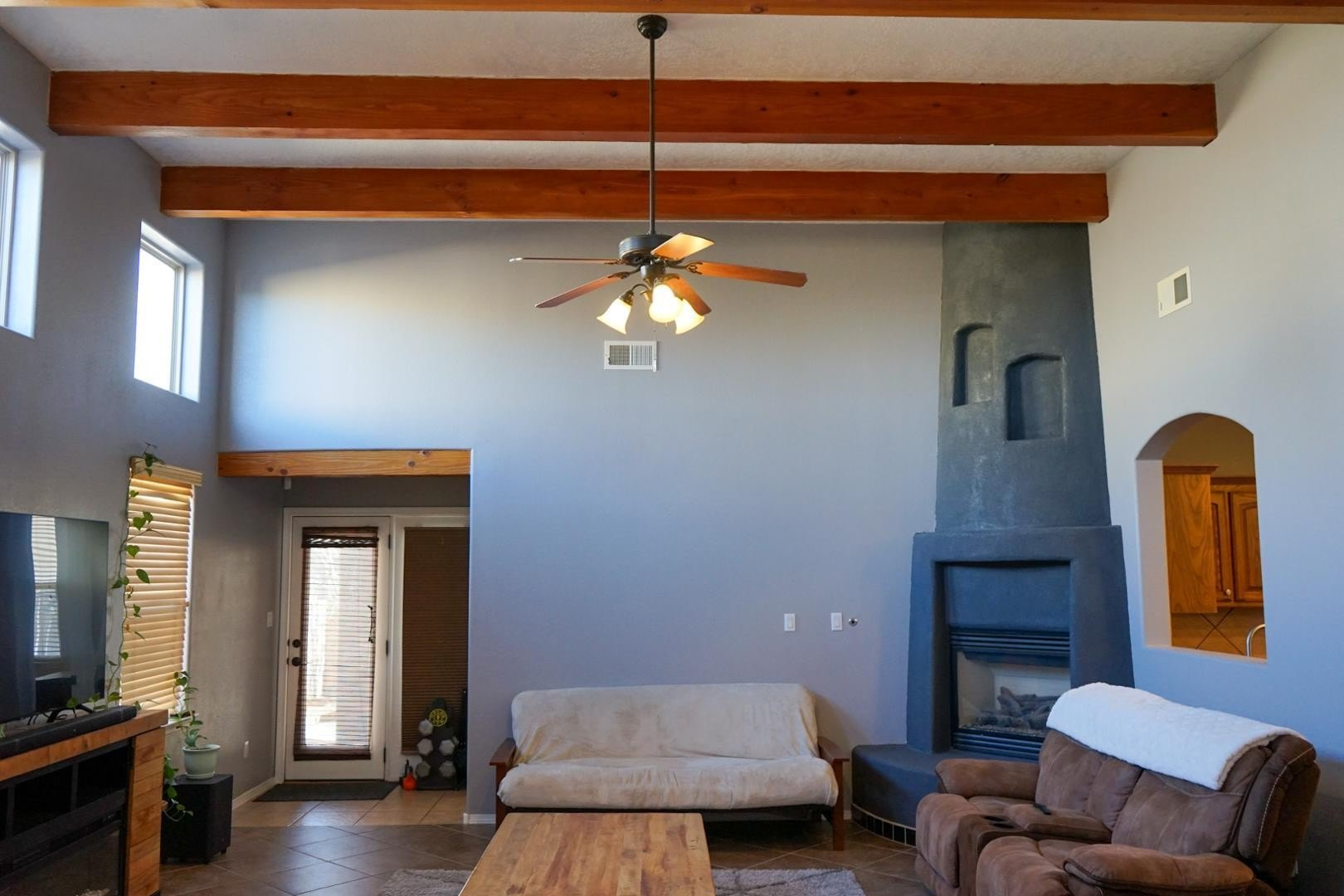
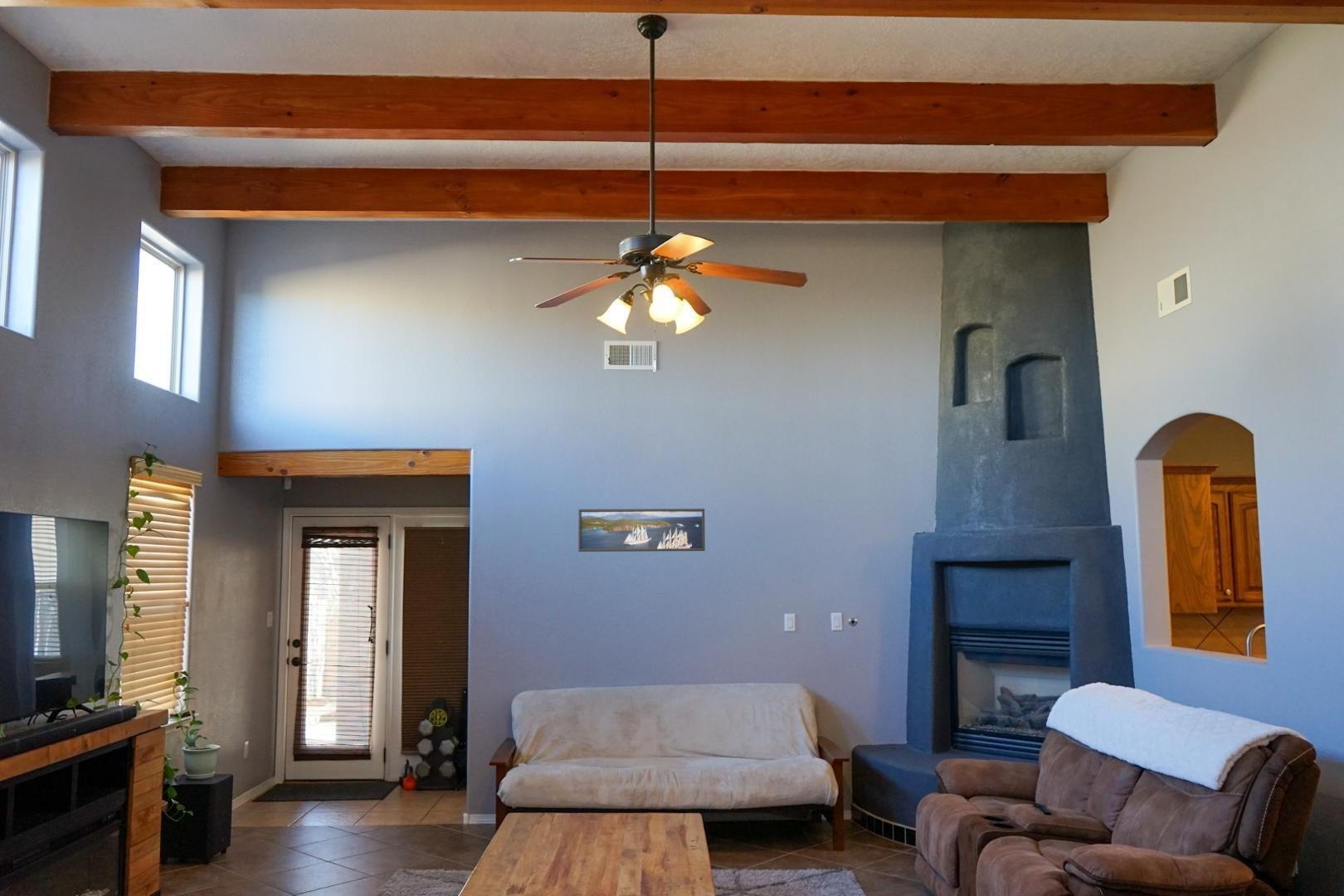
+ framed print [577,508,706,553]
